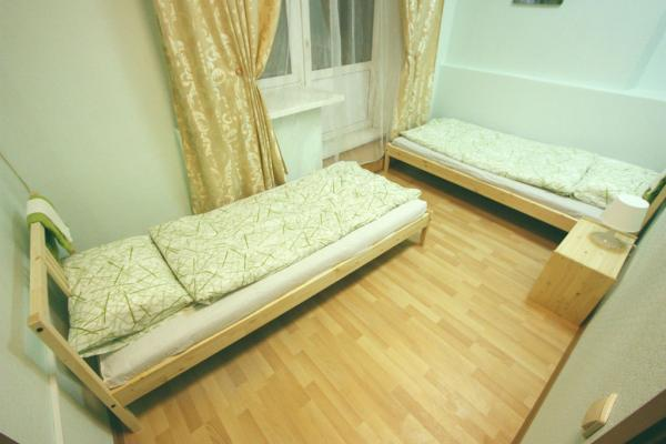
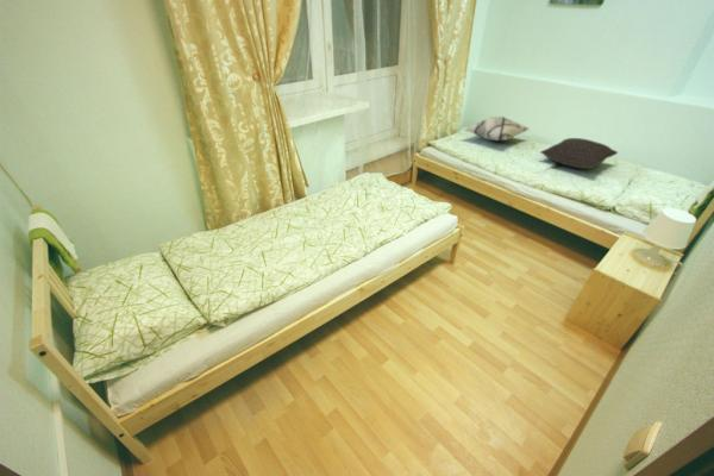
+ decorative pillow [463,115,531,142]
+ pillow [539,137,619,170]
